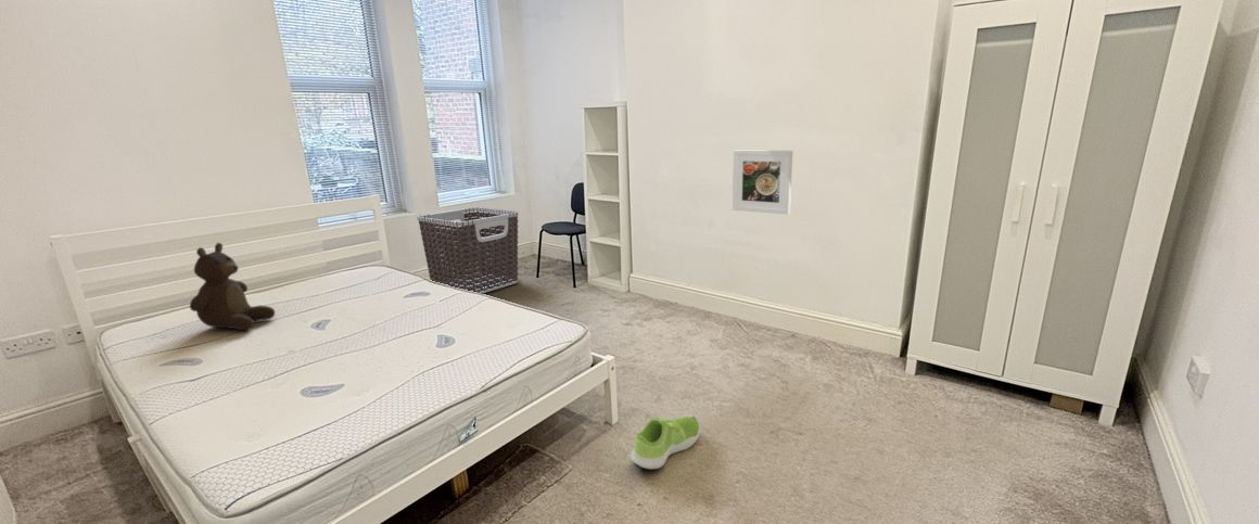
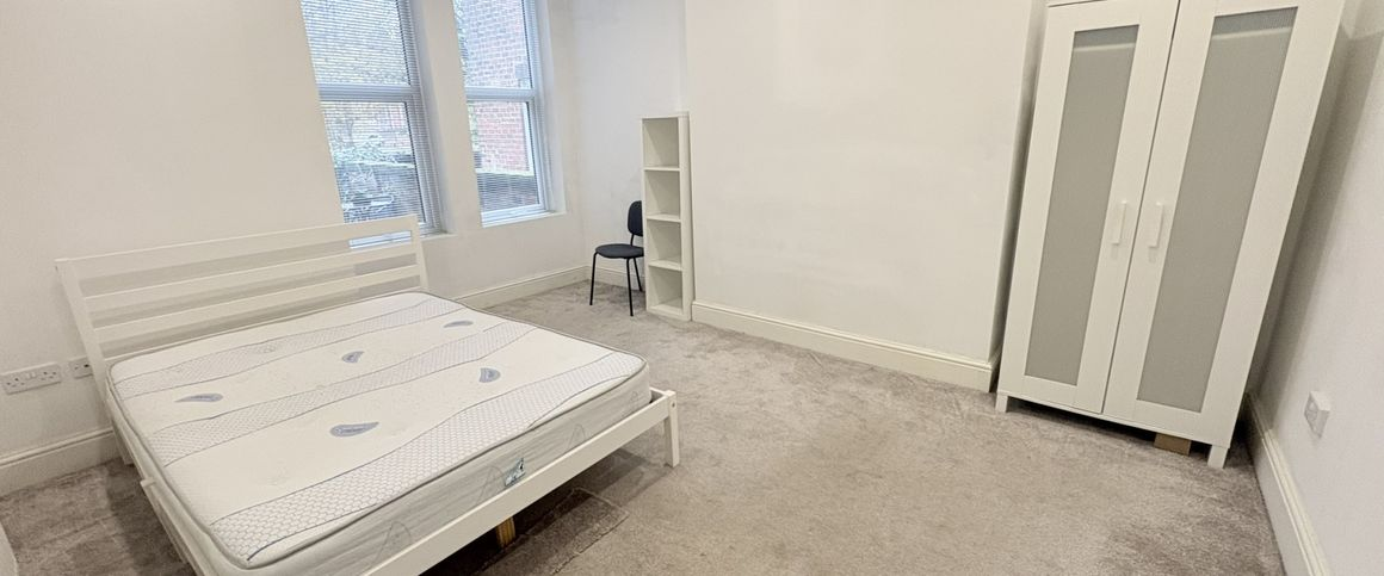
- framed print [732,150,793,215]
- shoe [630,416,701,471]
- clothes hamper [416,206,519,295]
- teddy bear [189,242,276,332]
